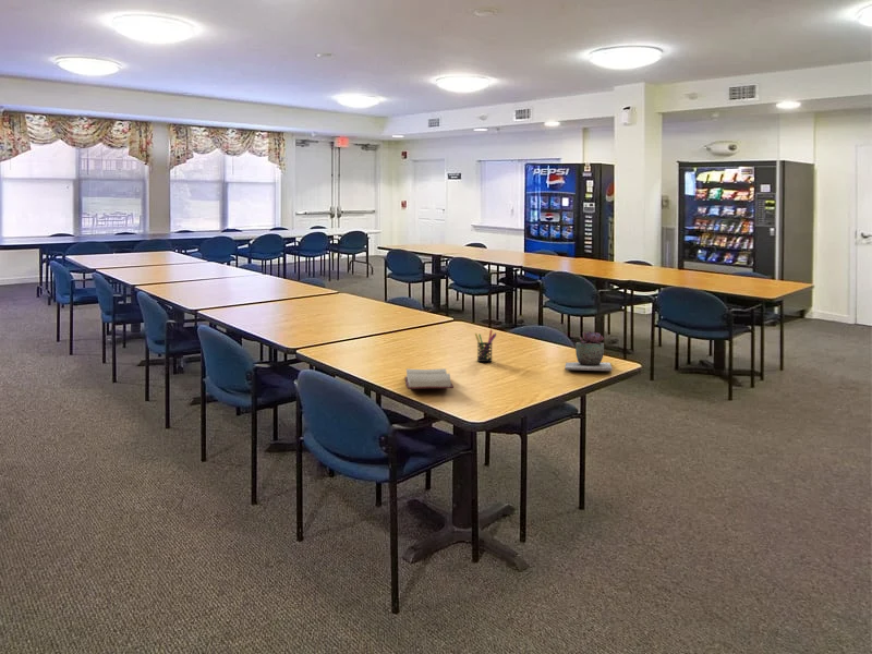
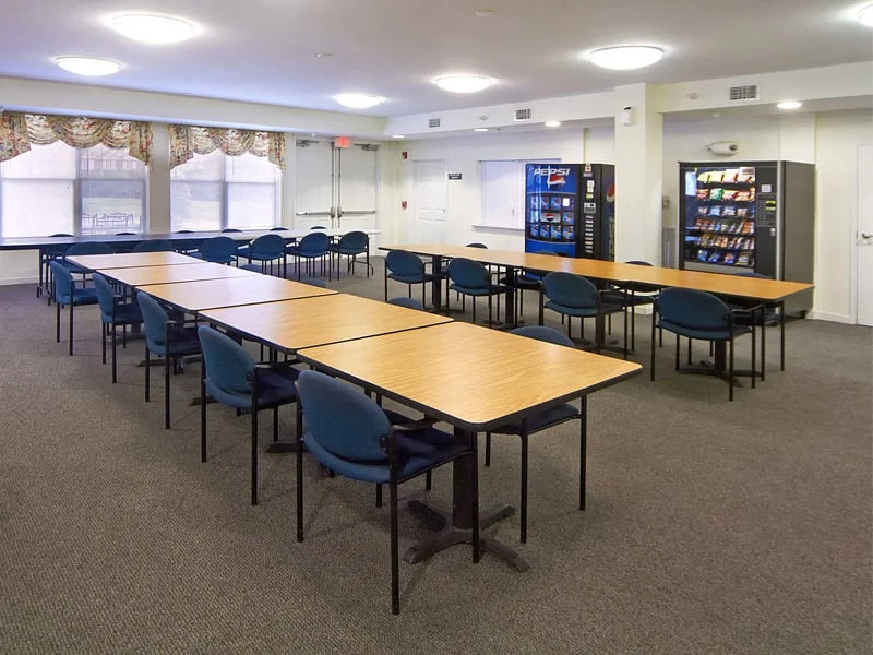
- pen holder [474,329,497,363]
- hardback book [404,367,455,390]
- succulent plant [564,330,613,372]
